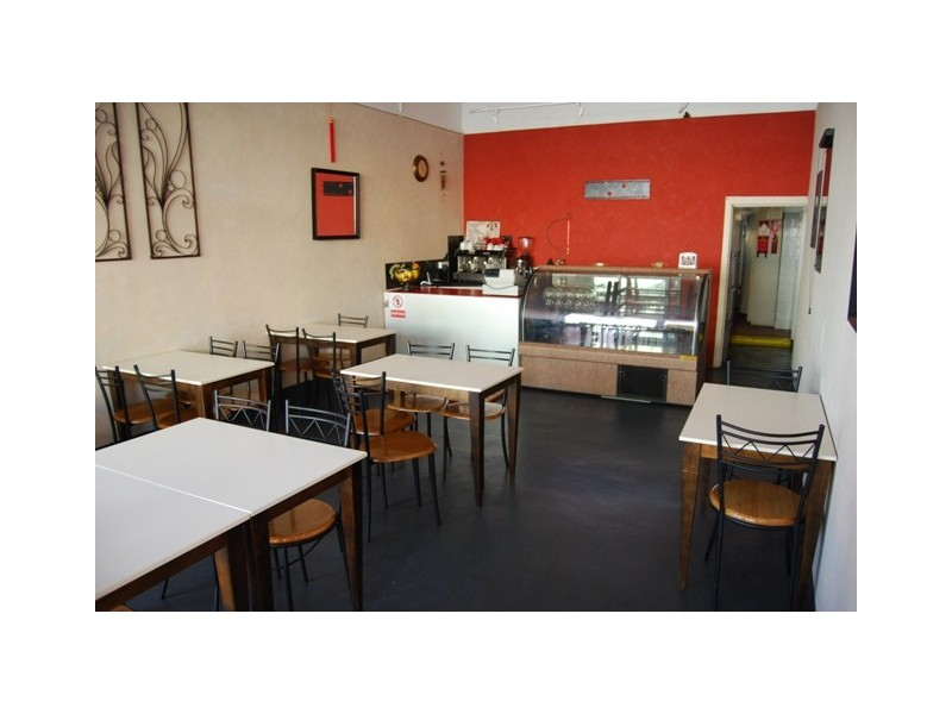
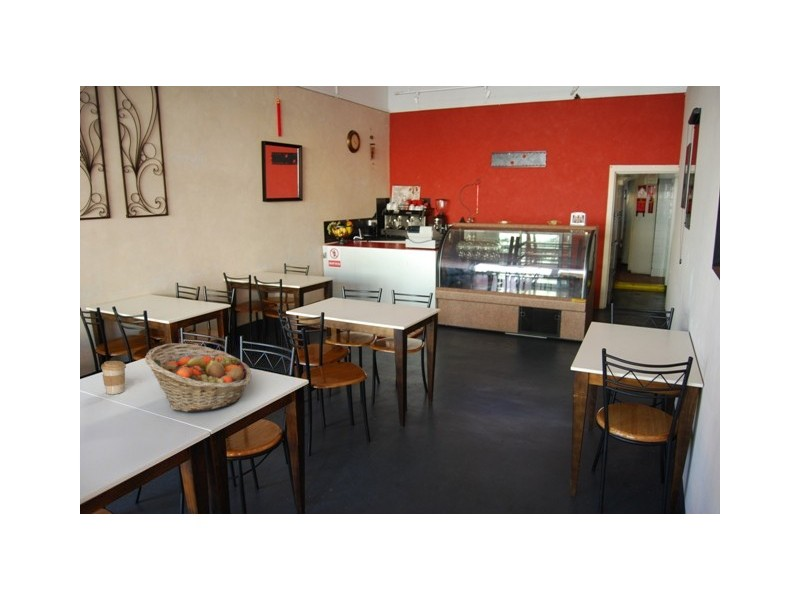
+ fruit basket [144,342,252,413]
+ coffee cup [100,360,127,395]
